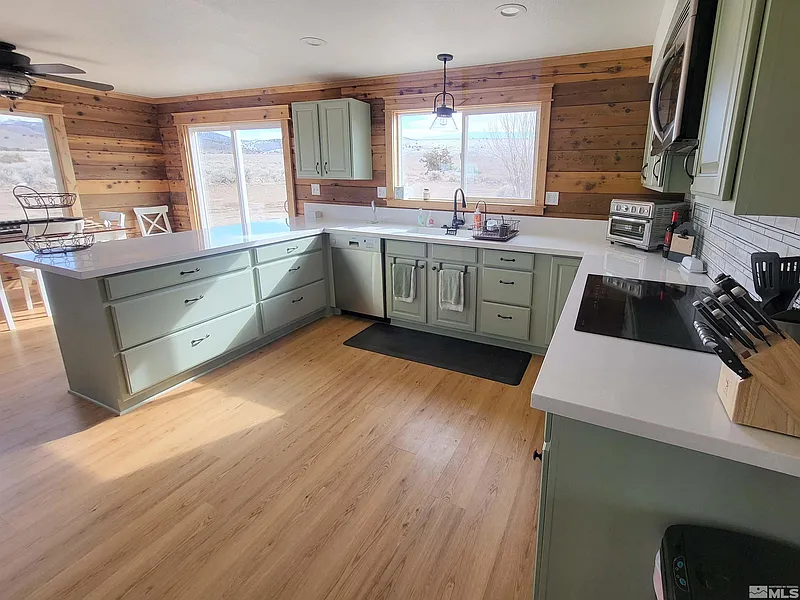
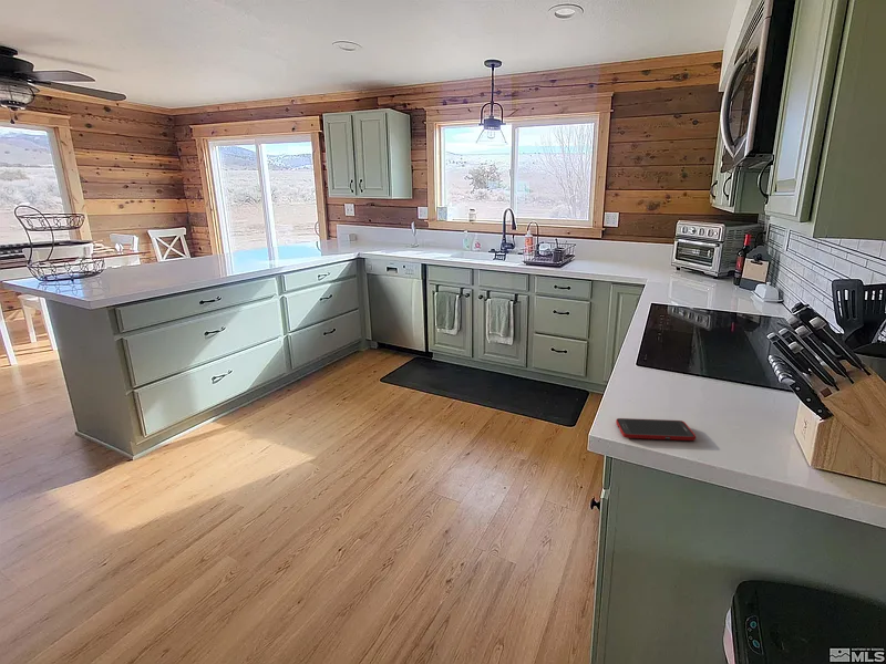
+ cell phone [615,417,697,442]
